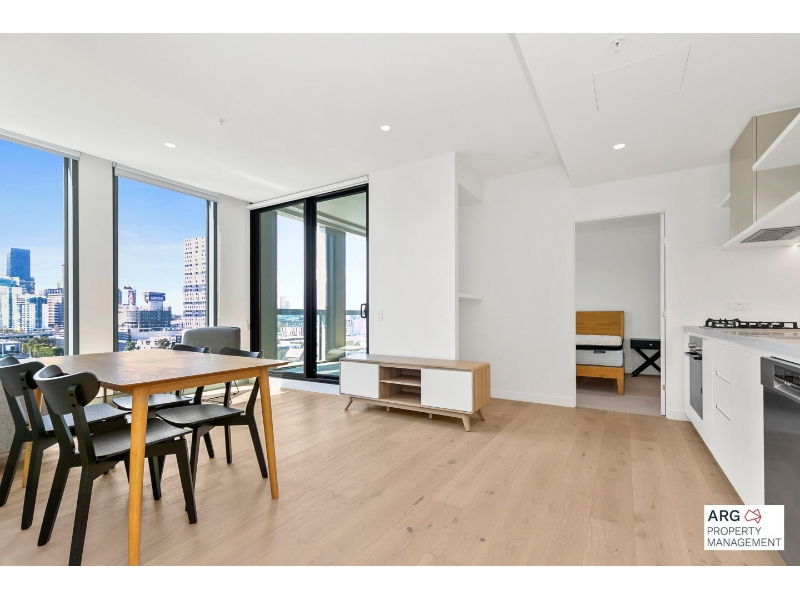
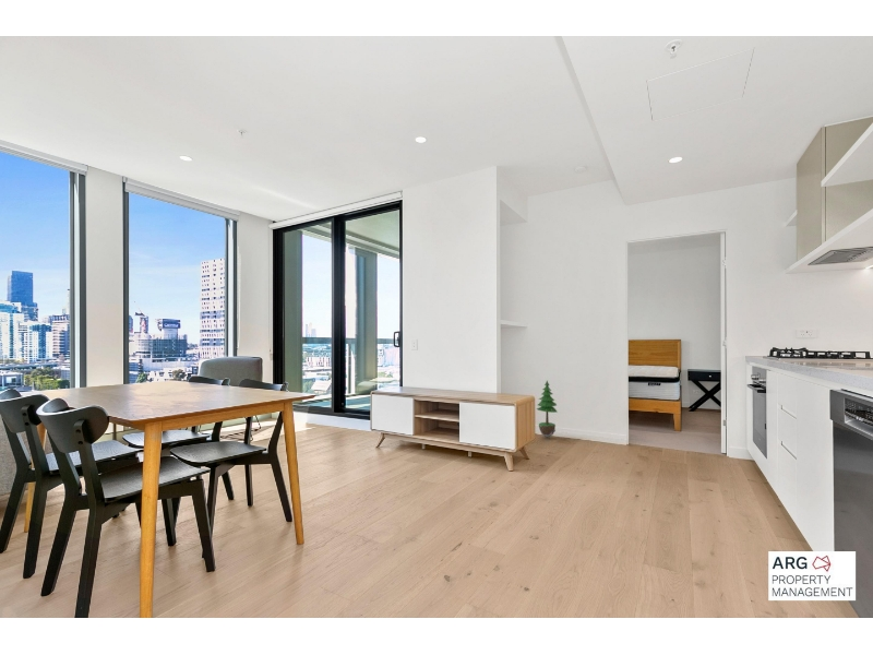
+ potted tree [536,380,559,439]
